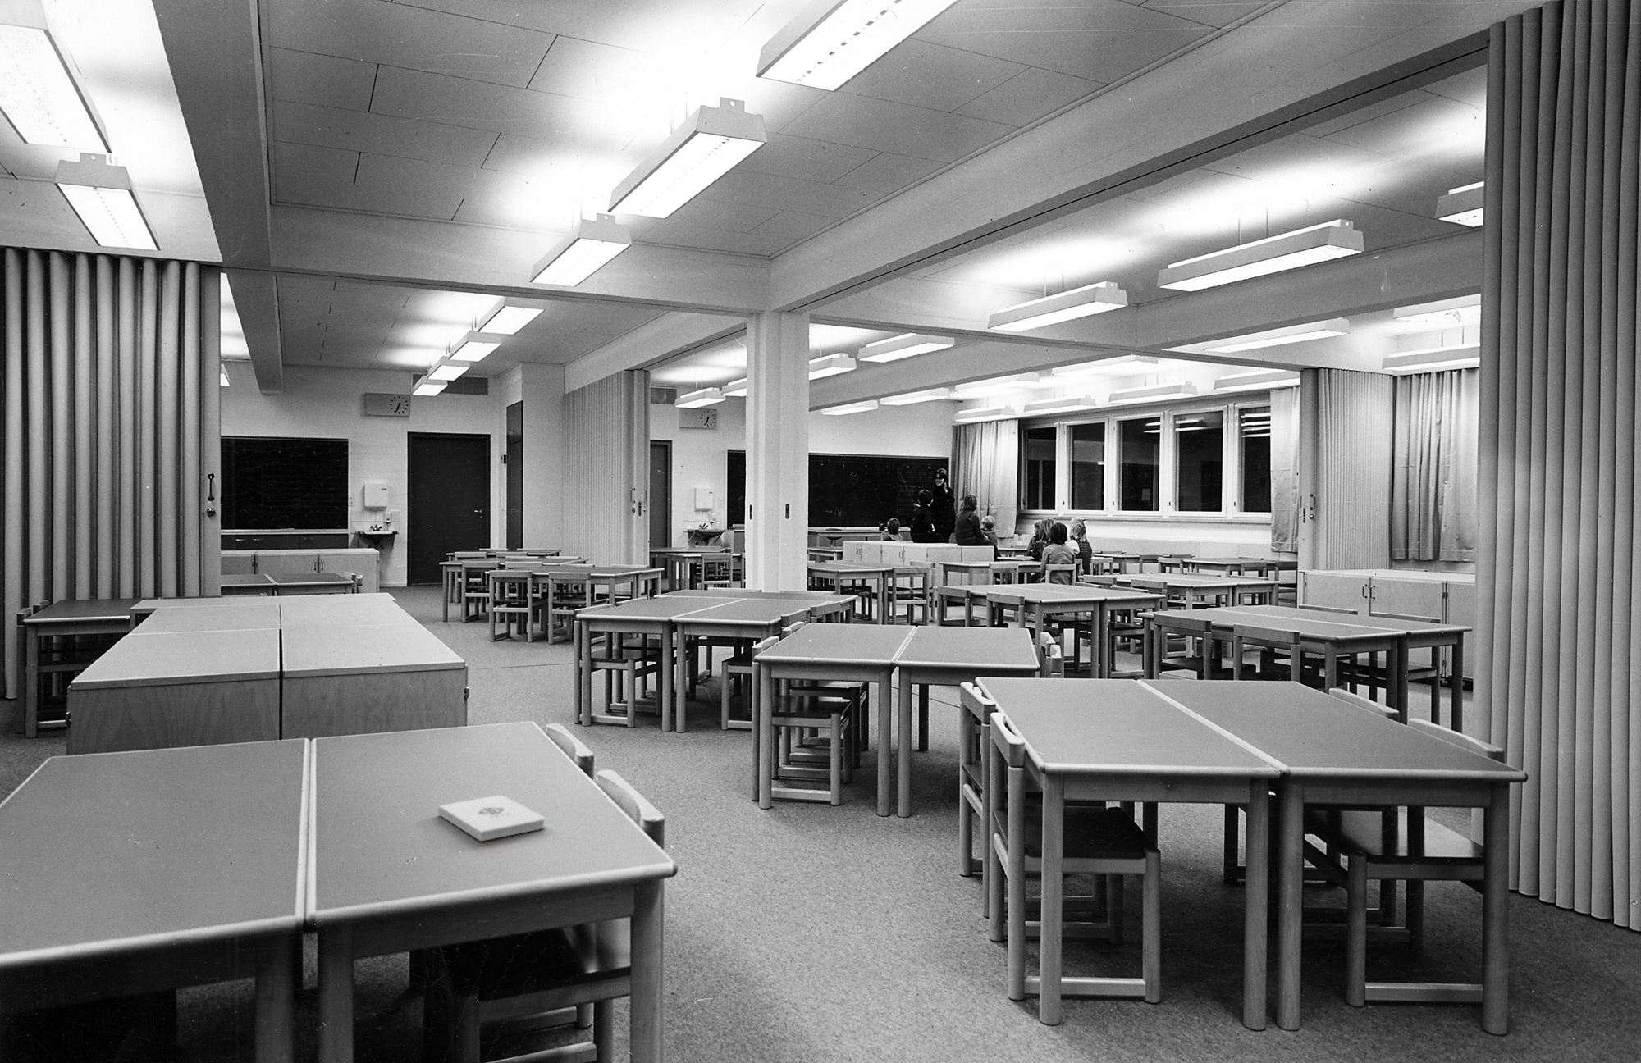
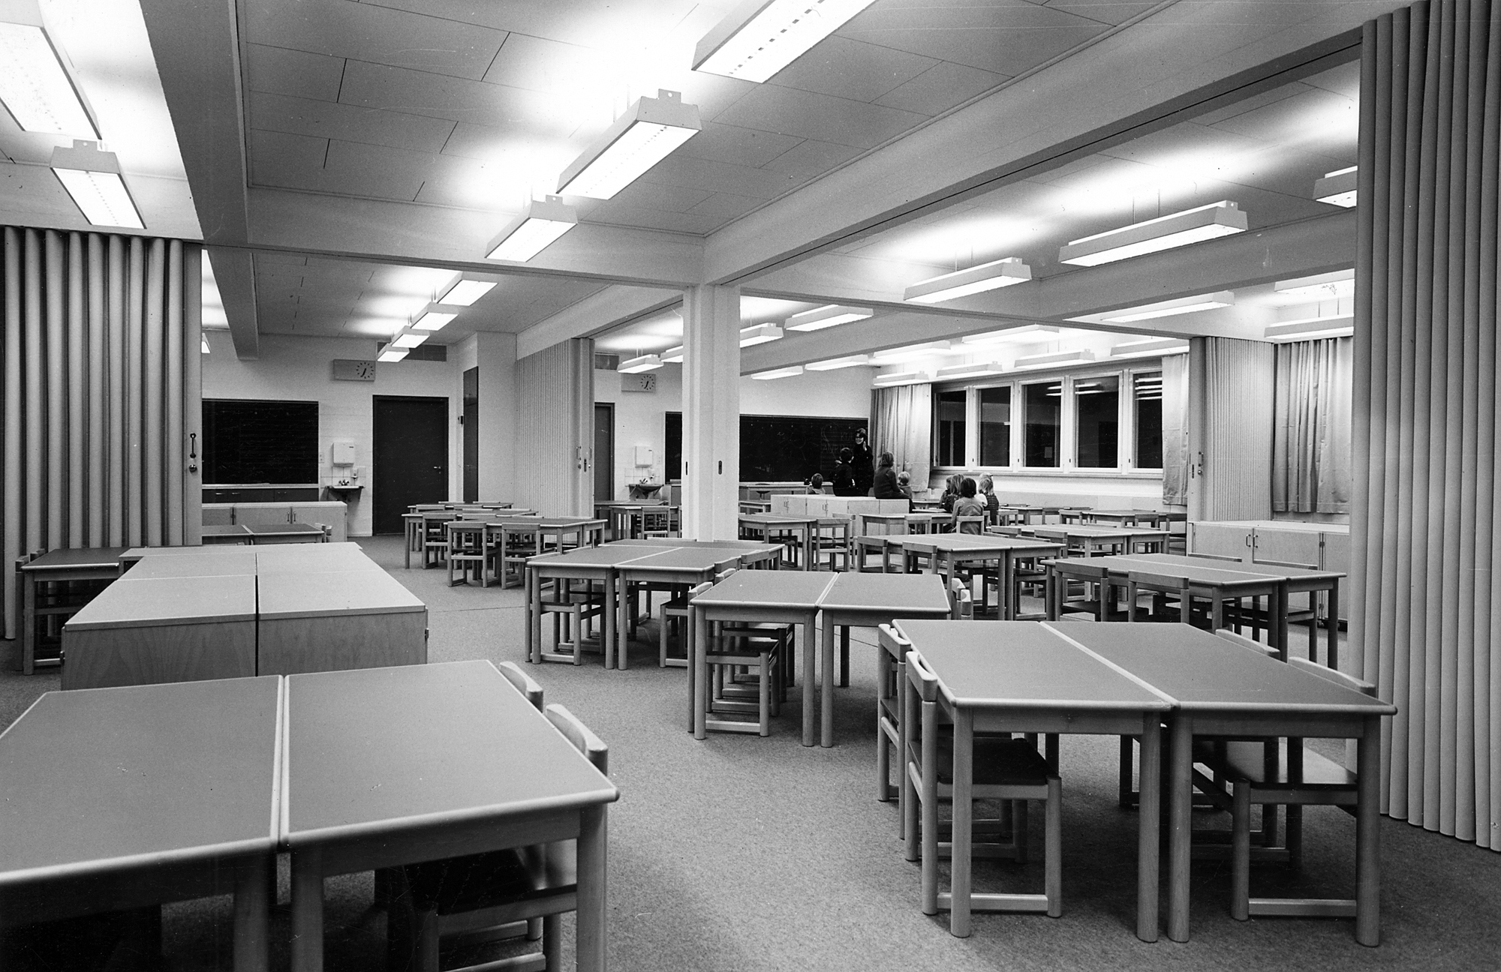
- notepad [438,795,547,842]
